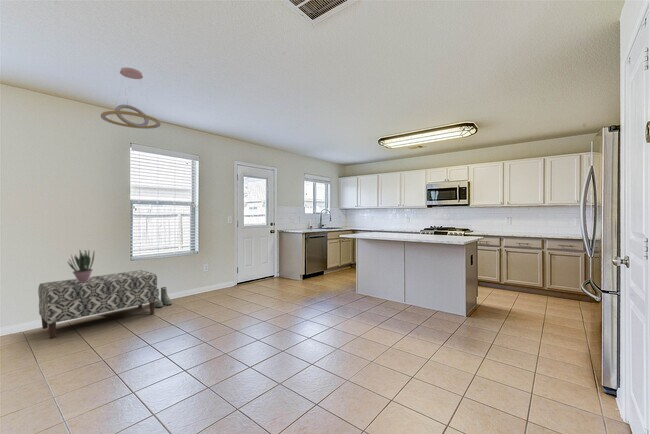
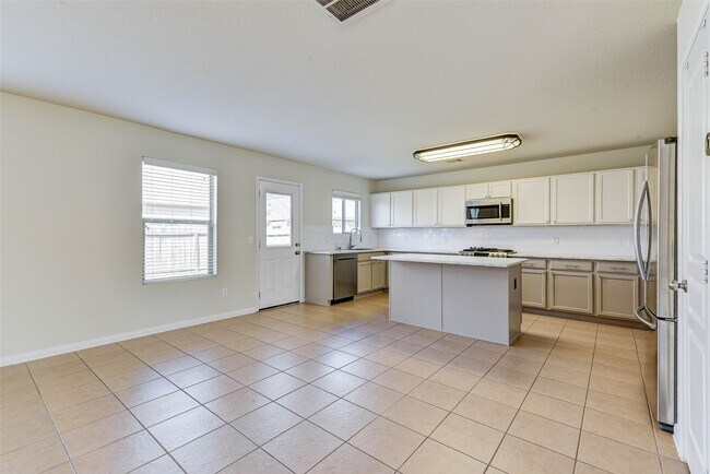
- bench [37,269,158,339]
- boots [155,286,173,308]
- potted plant [66,250,95,282]
- chandelier [100,66,161,130]
